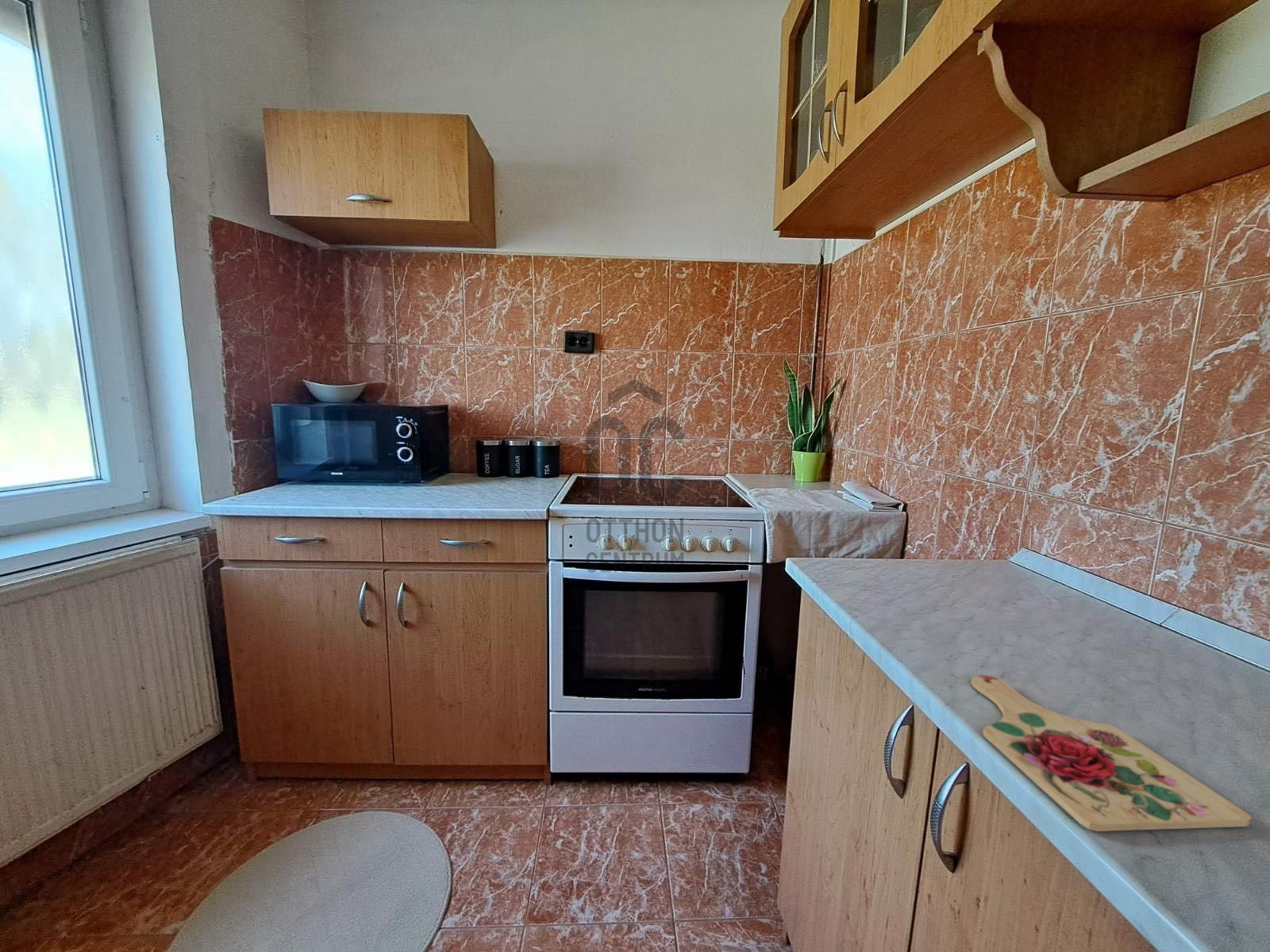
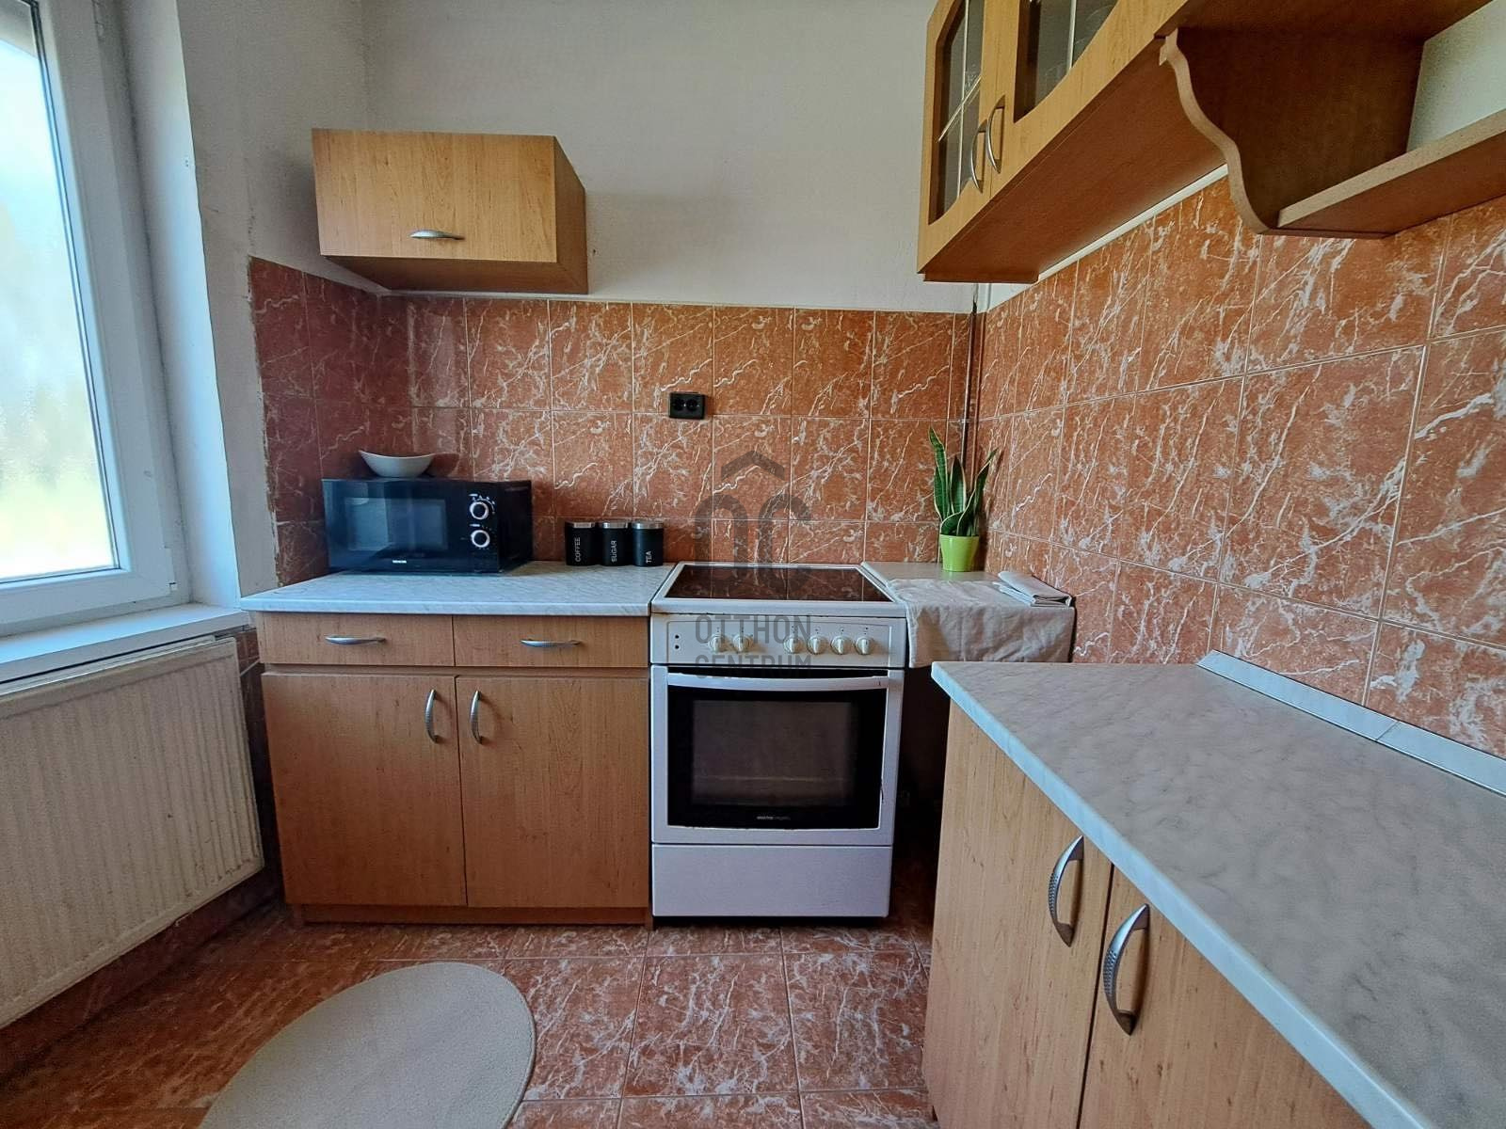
- cutting board [970,674,1253,832]
